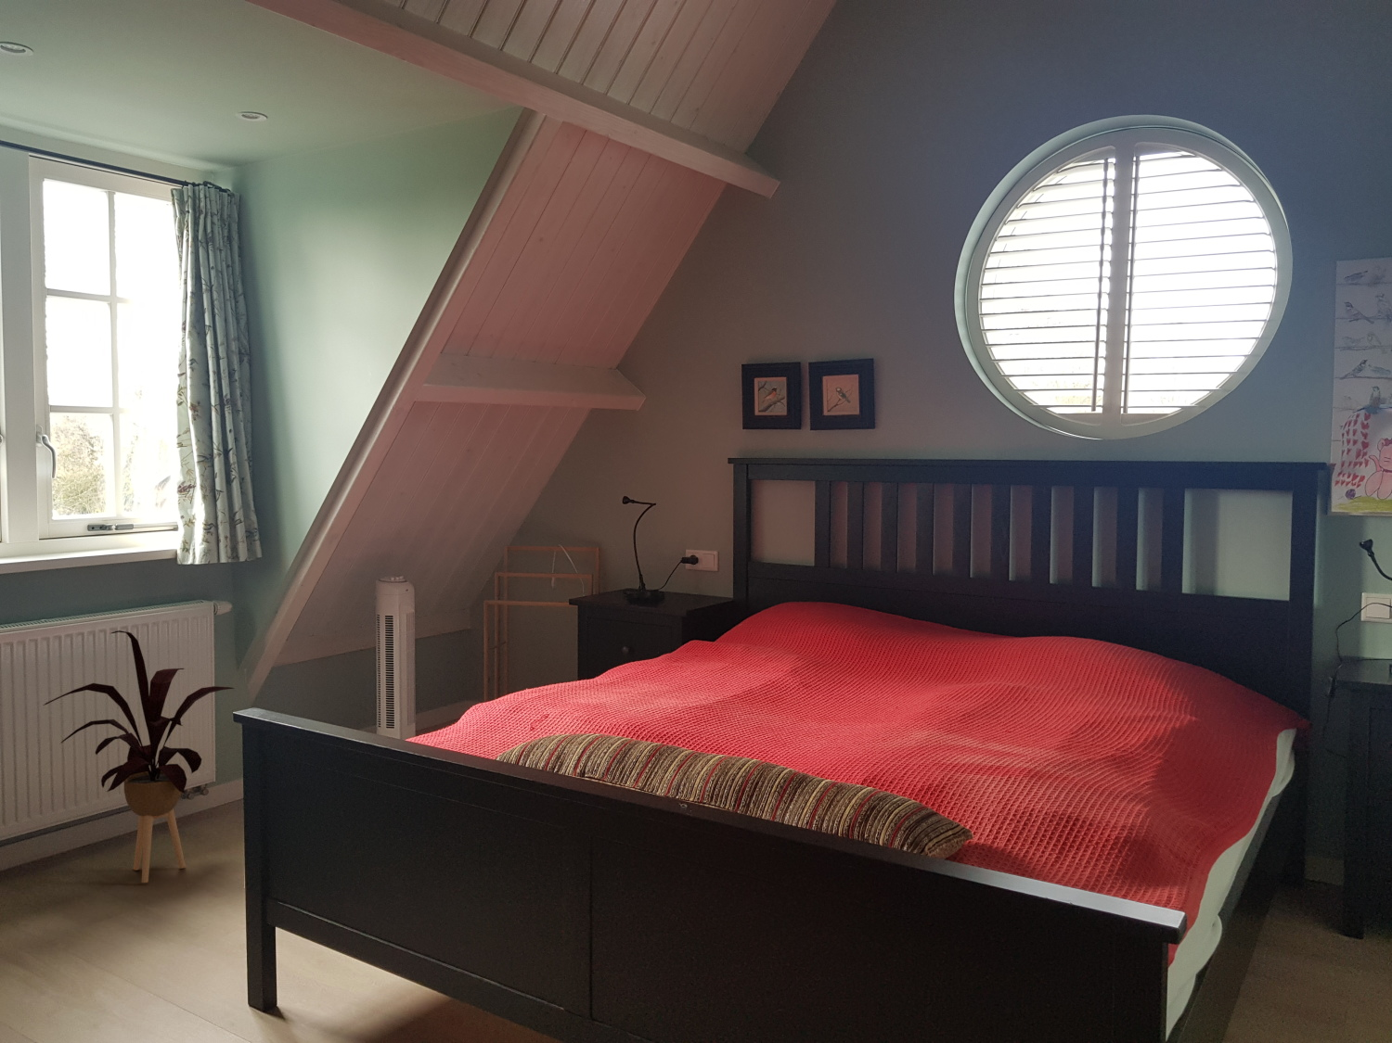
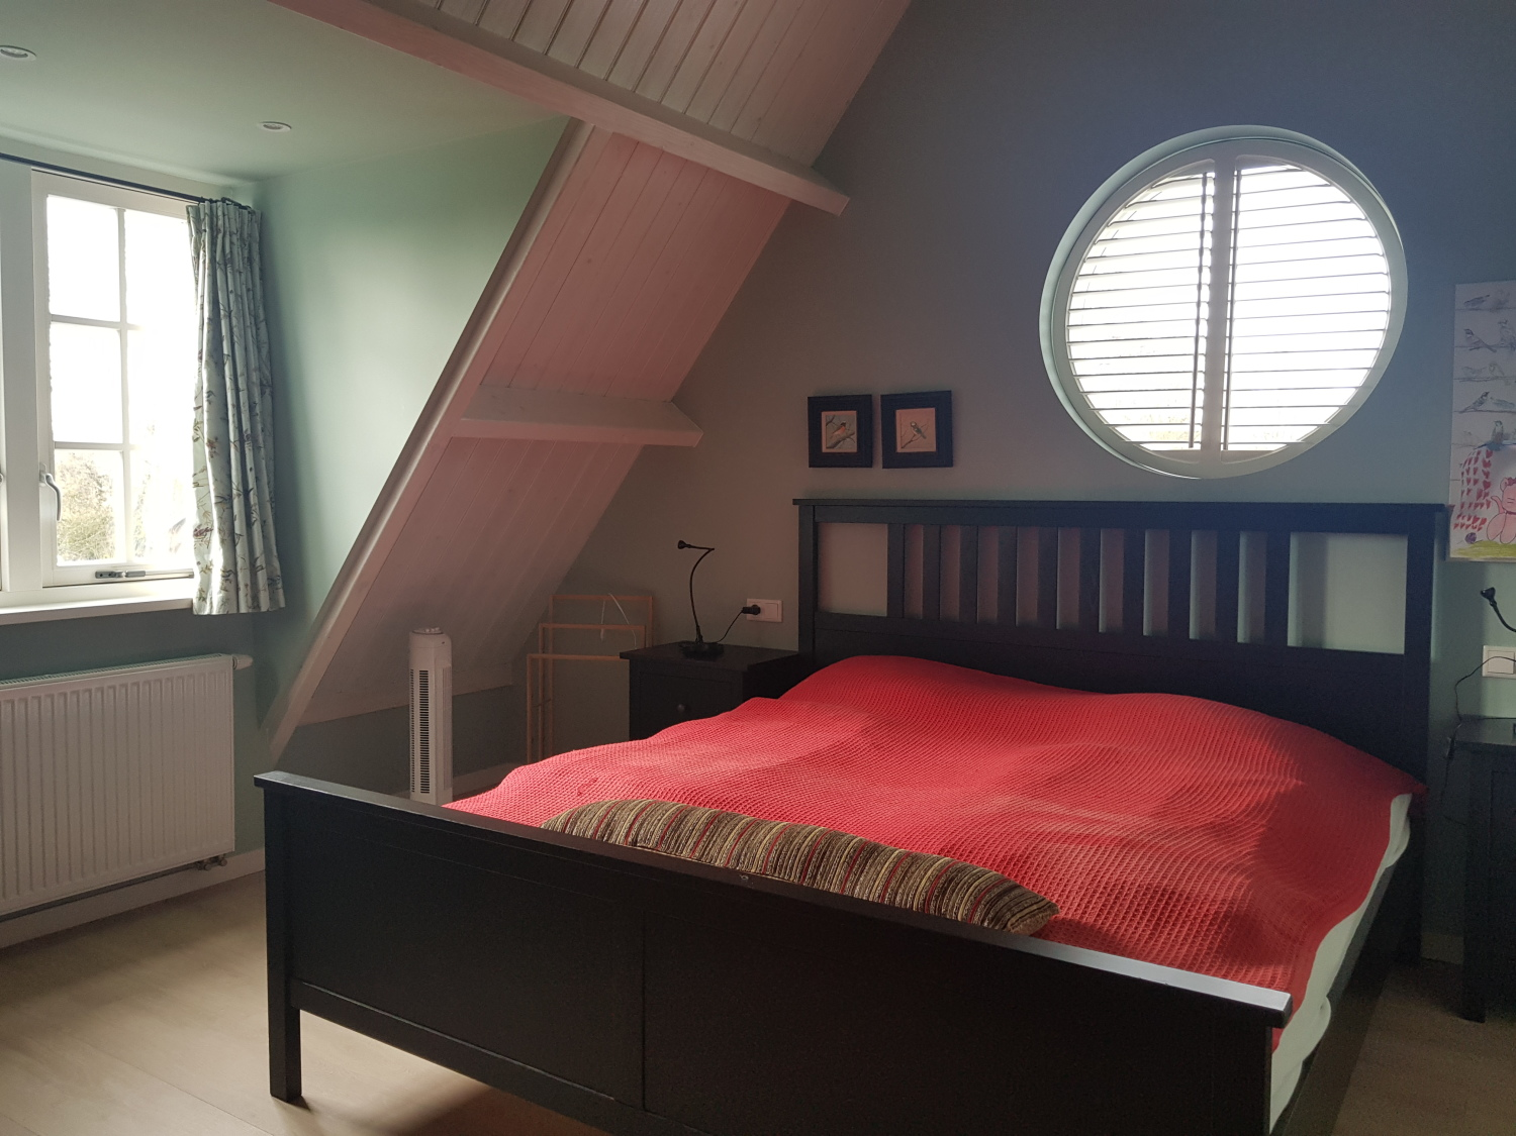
- house plant [43,630,236,883]
